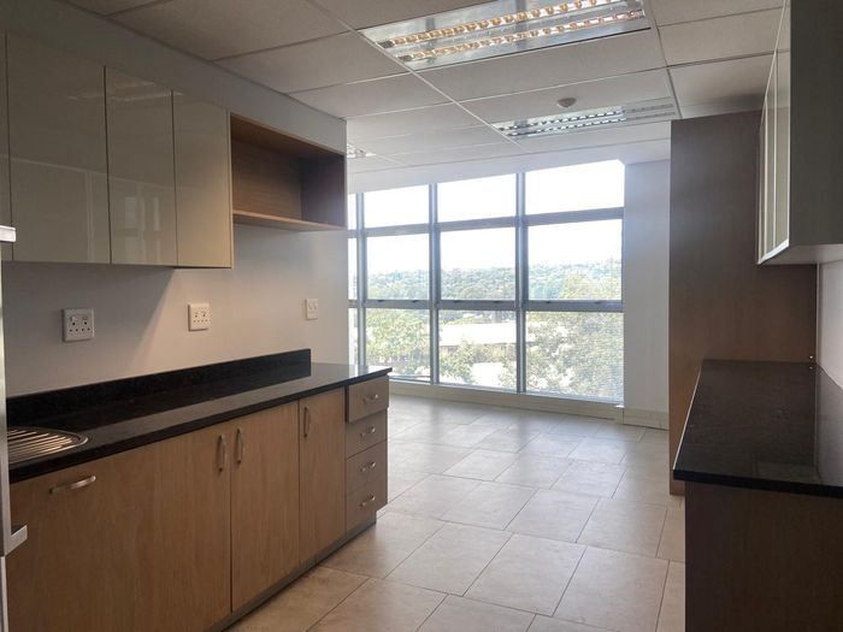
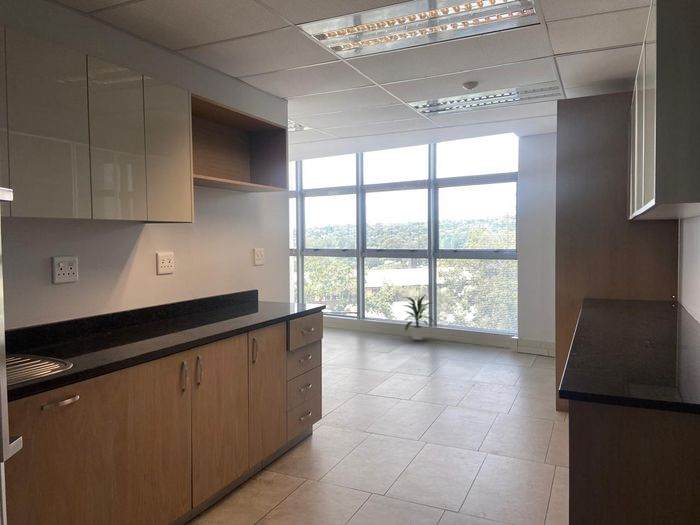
+ indoor plant [401,292,436,341]
